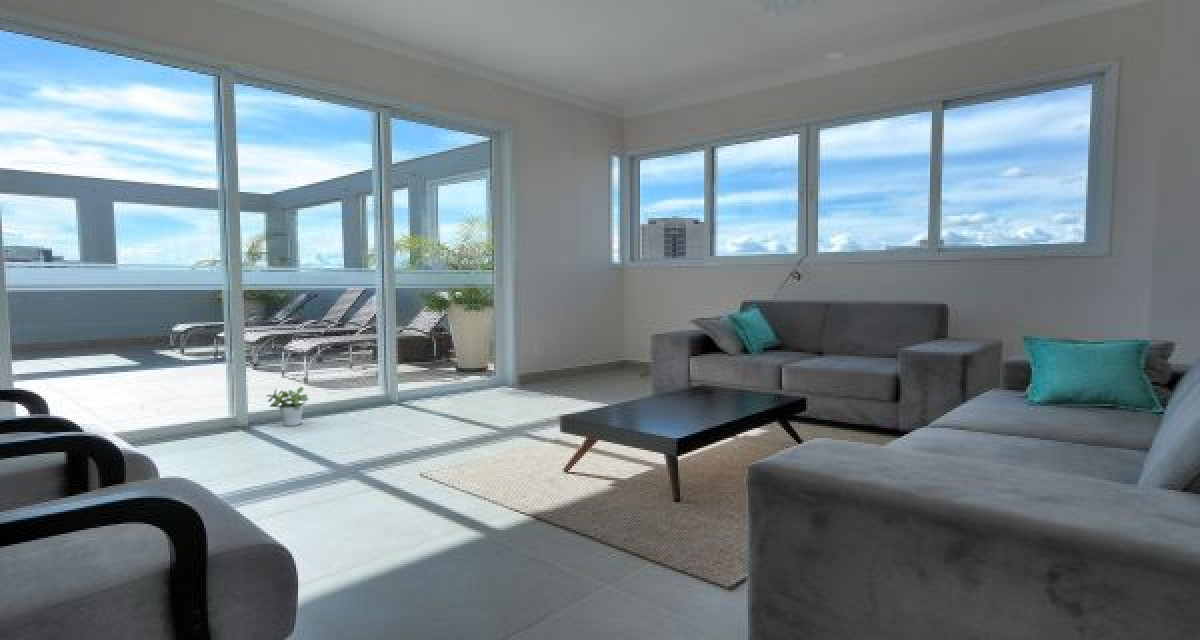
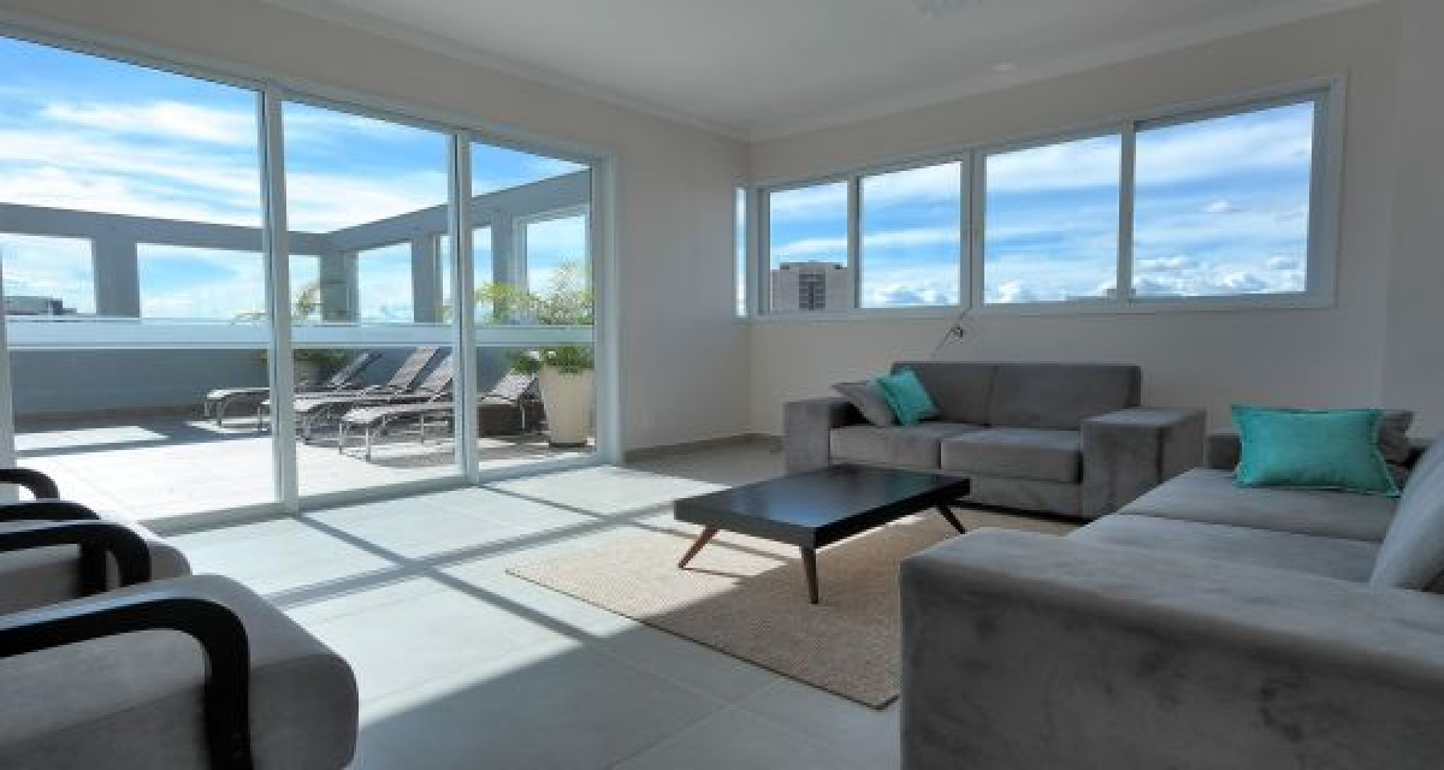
- potted plant [266,386,309,427]
